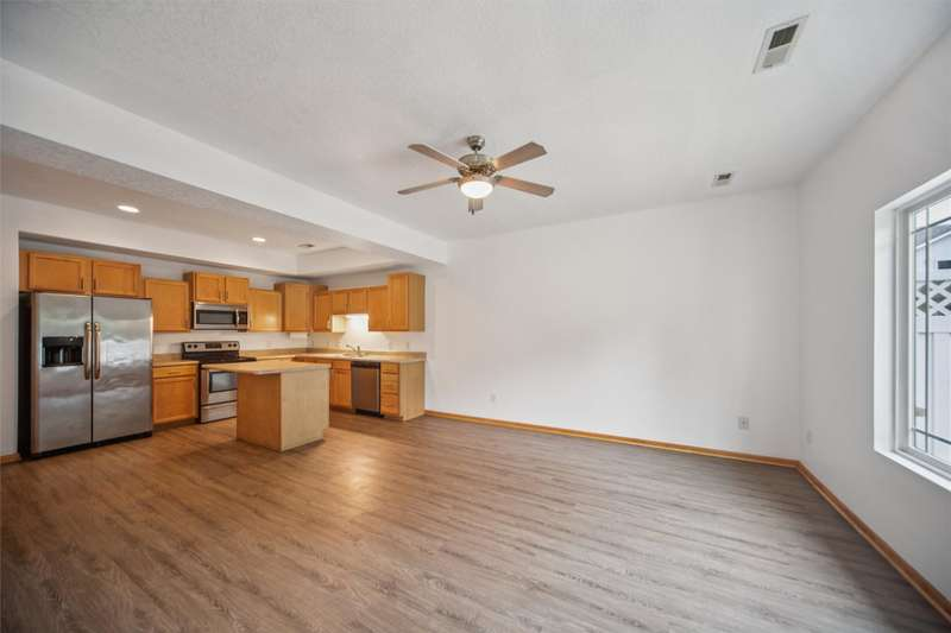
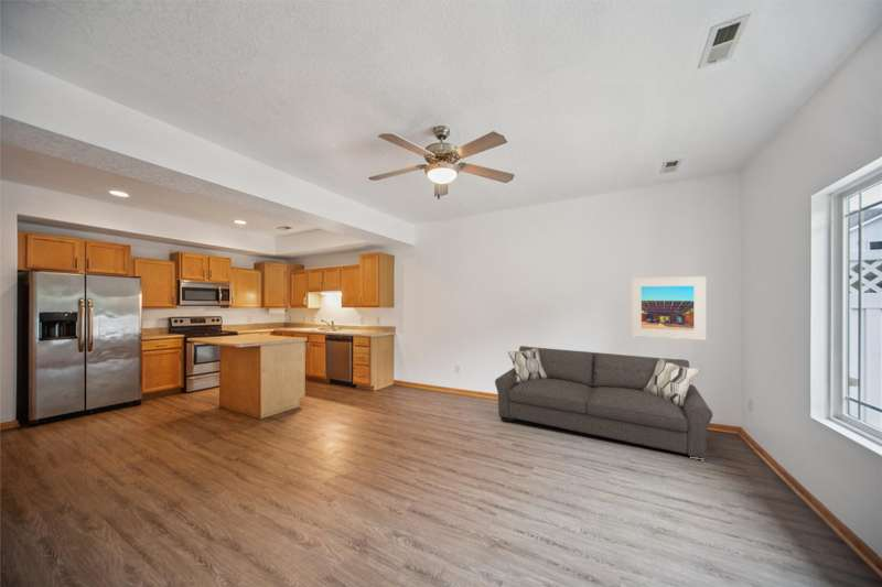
+ sofa [494,345,713,459]
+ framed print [630,275,707,341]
